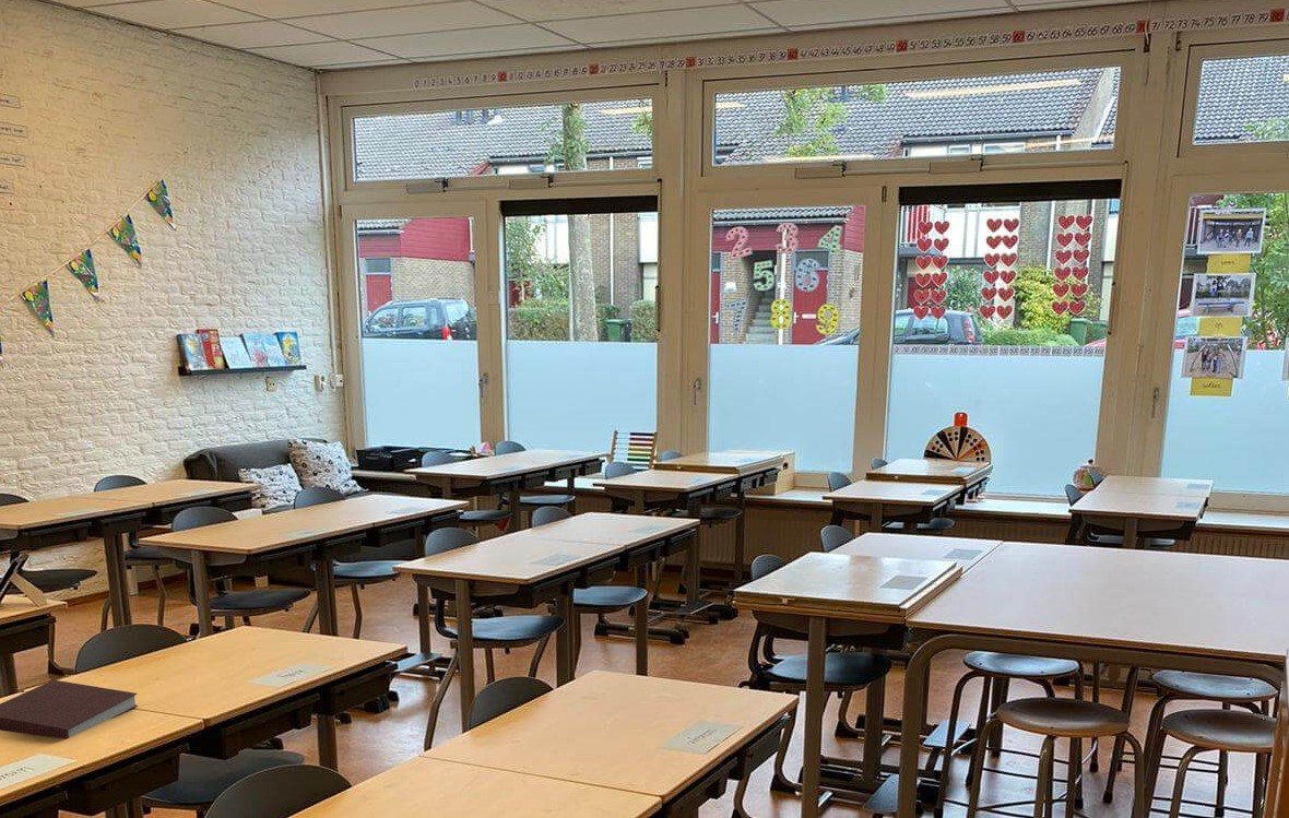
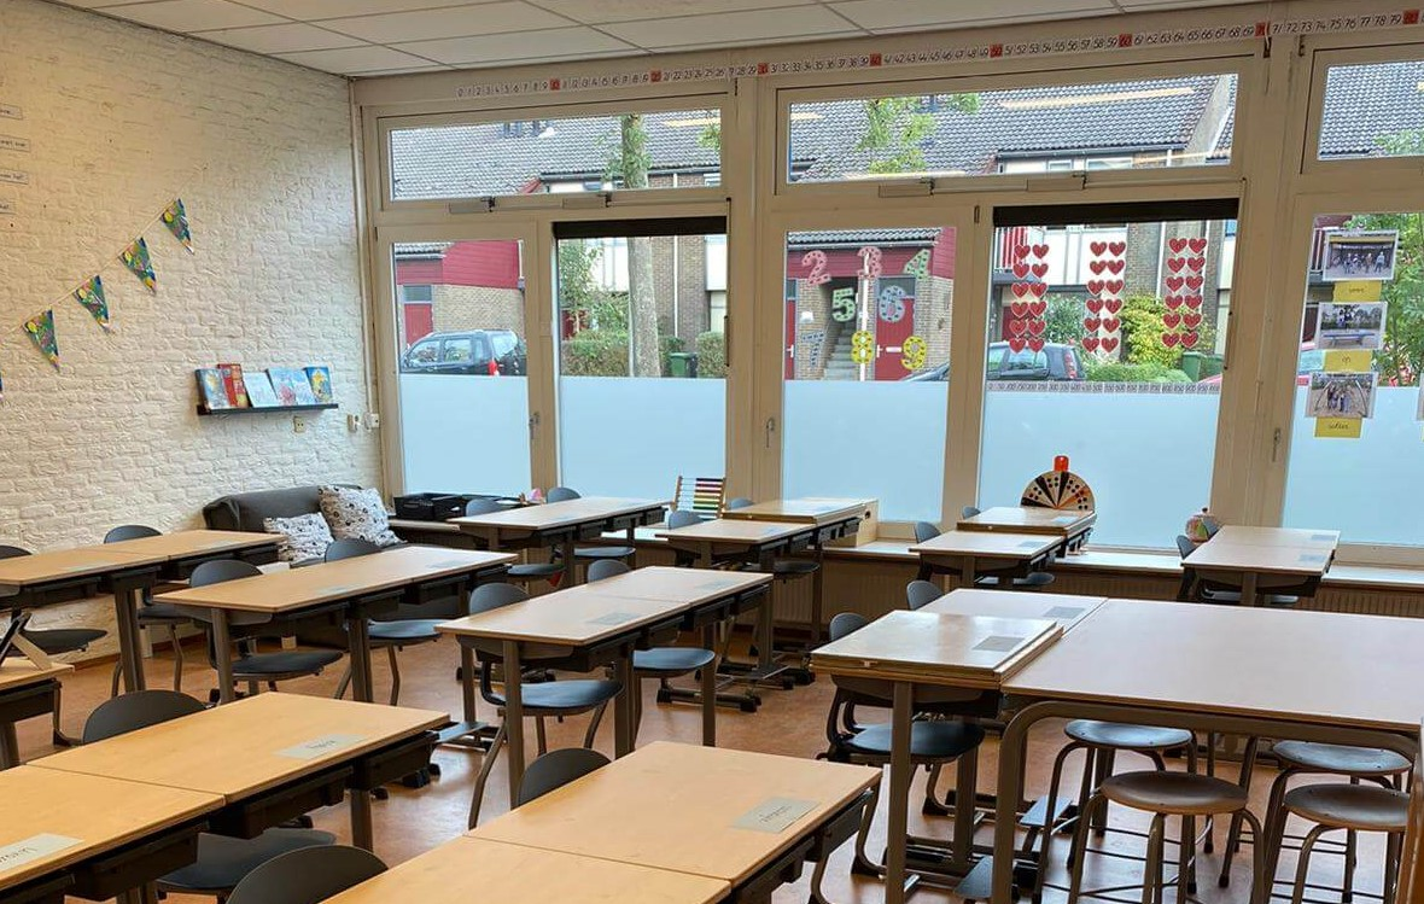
- notebook [0,679,139,739]
